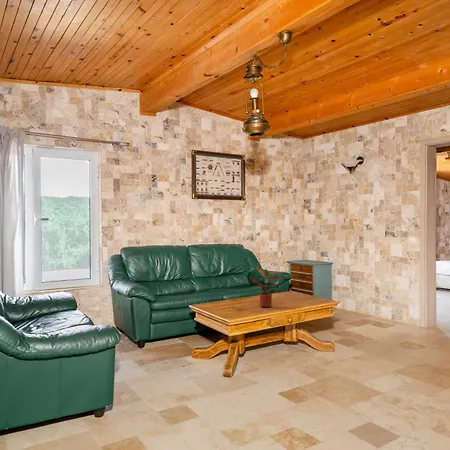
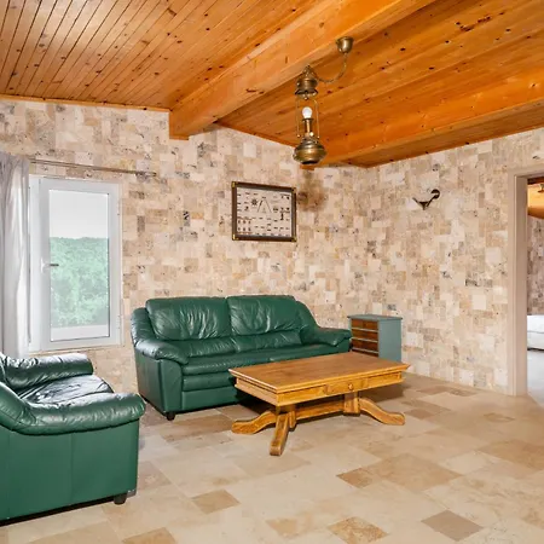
- potted plant [249,266,282,308]
